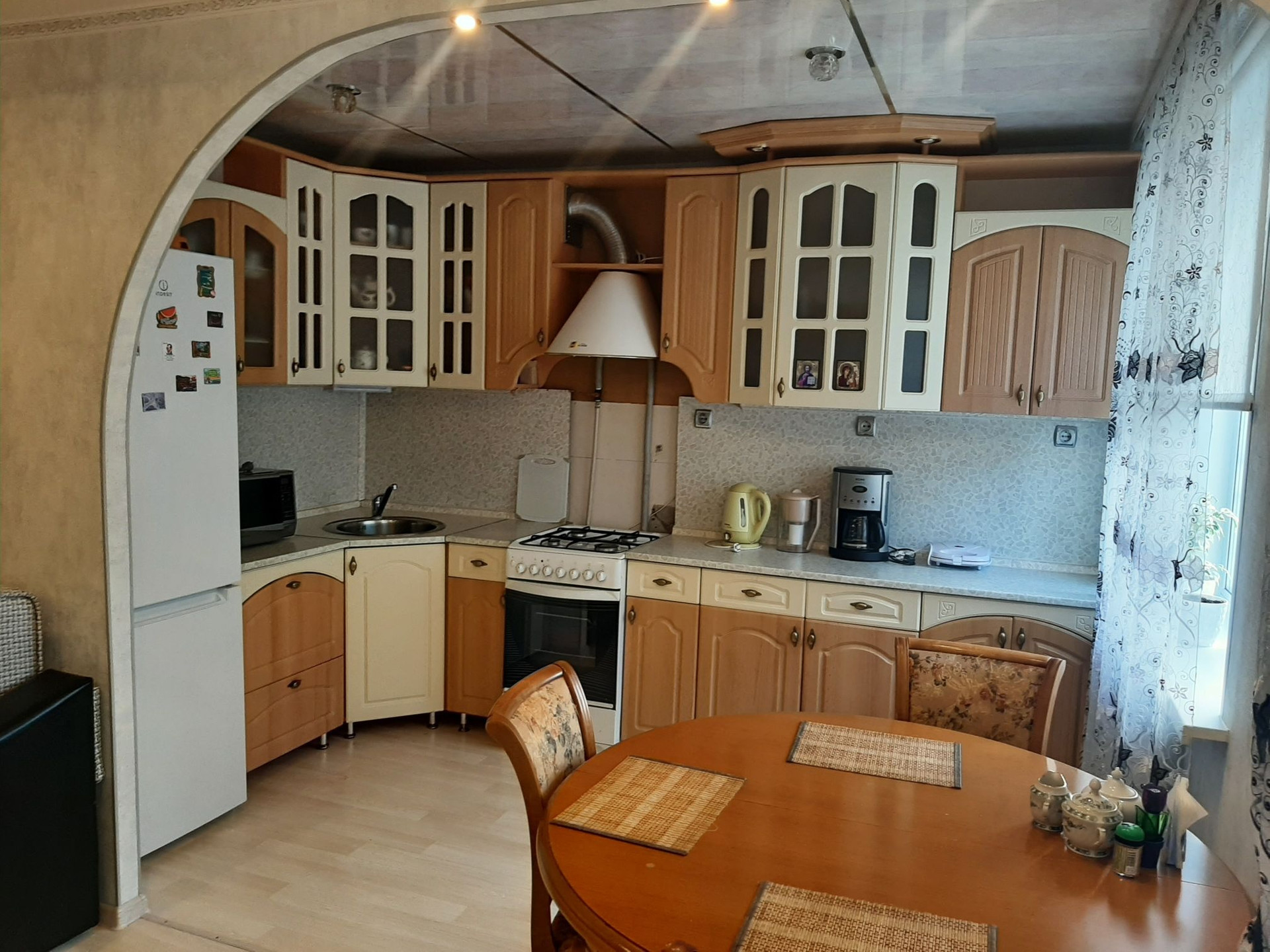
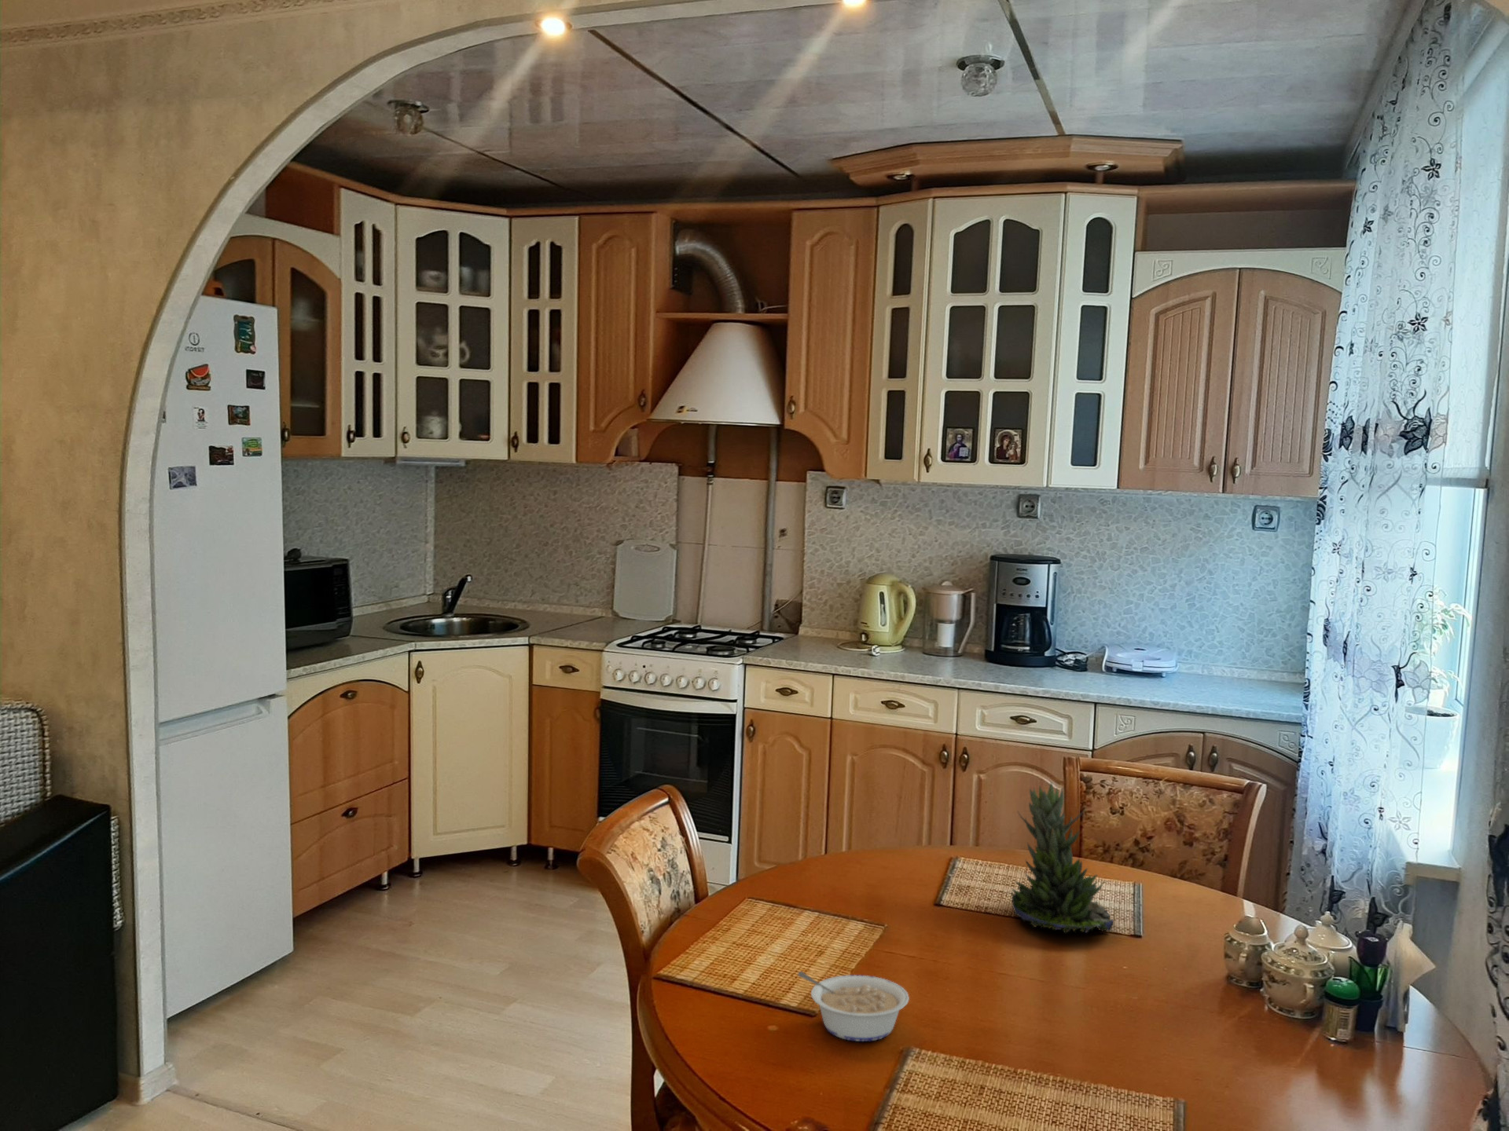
+ succulent plant [1011,781,1115,934]
+ legume [797,971,910,1042]
